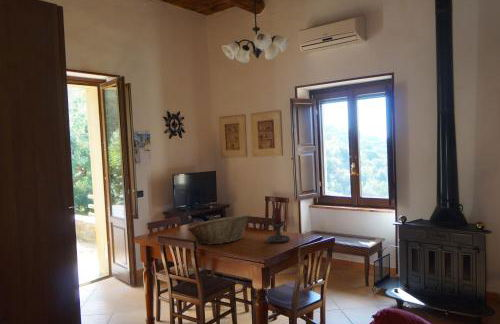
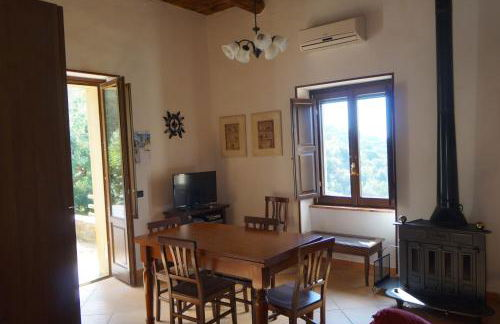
- fruit basket [187,213,251,246]
- candle holder [266,207,291,244]
